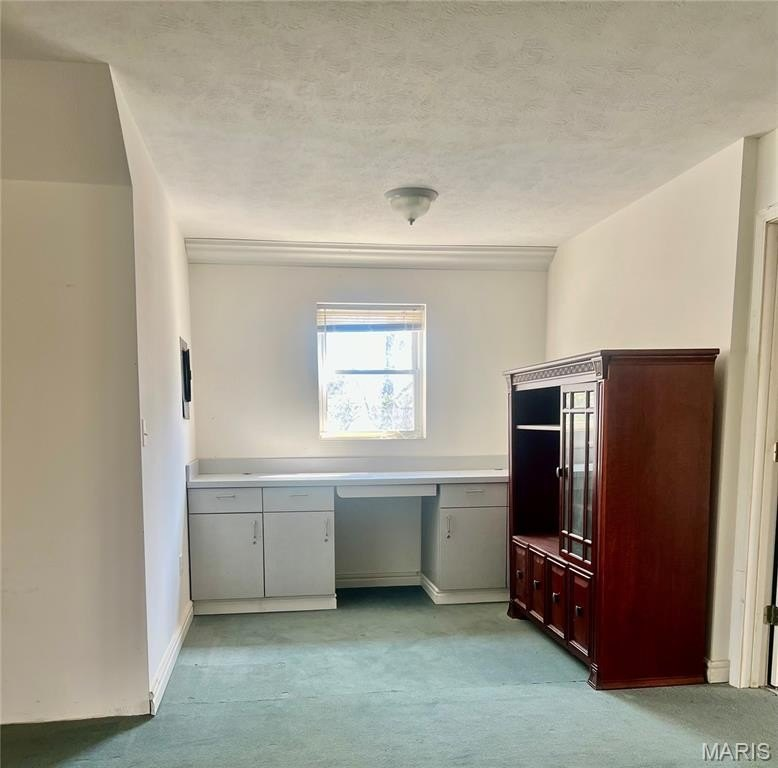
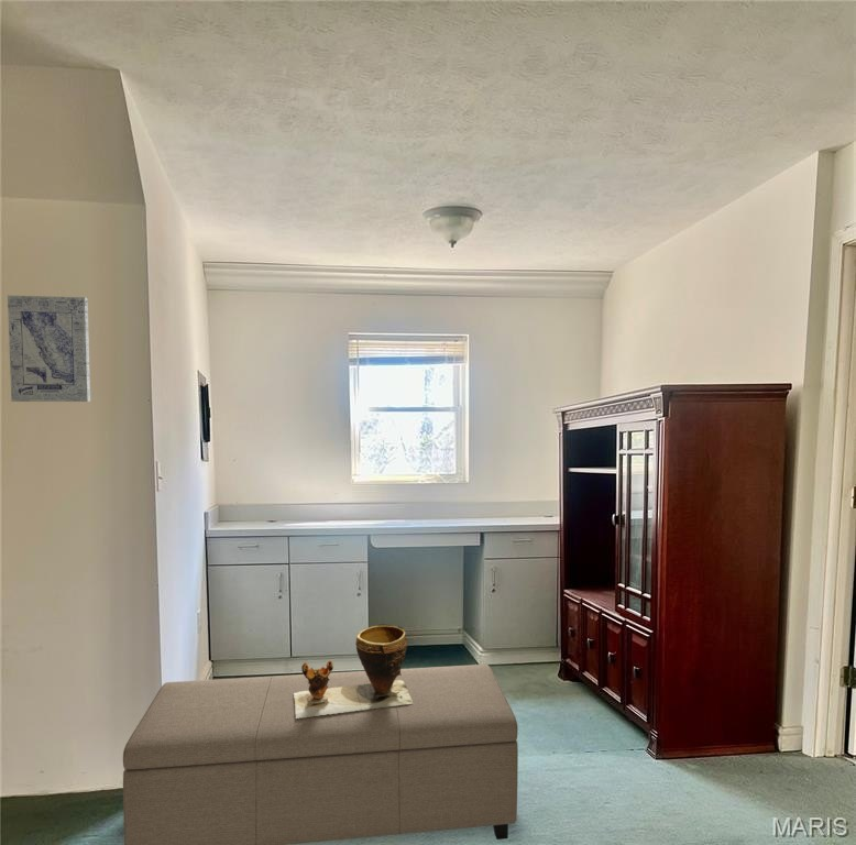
+ wall art [7,295,91,403]
+ clay pot [294,623,413,718]
+ ottoman [122,663,519,845]
